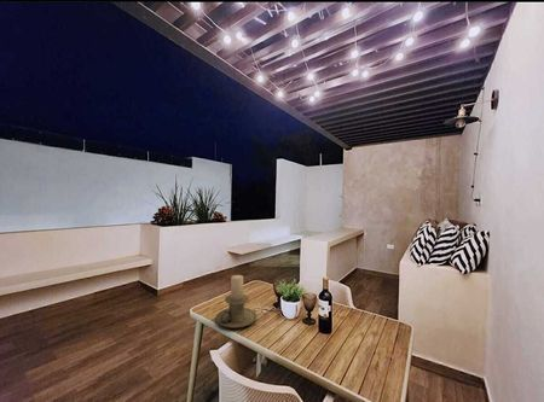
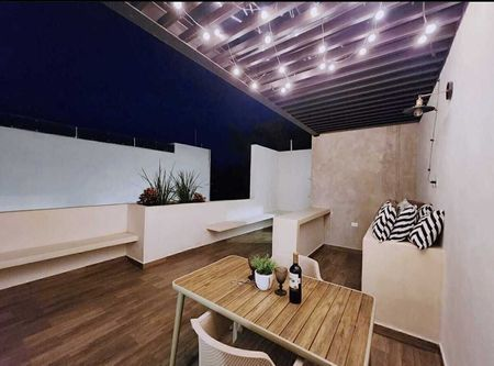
- candle holder [214,274,257,330]
